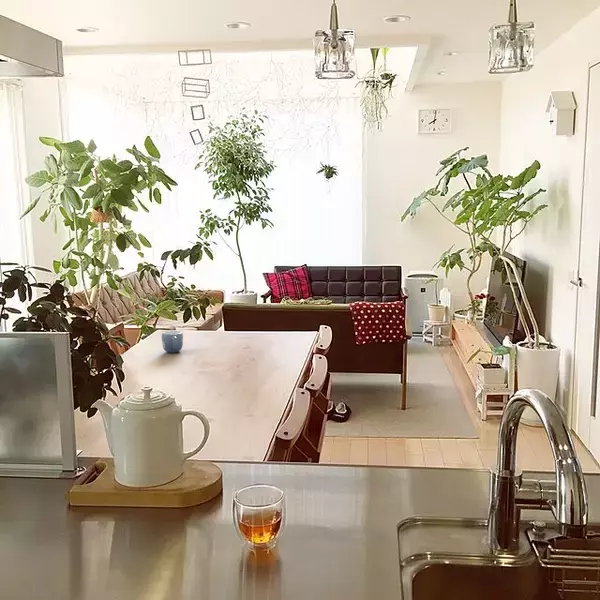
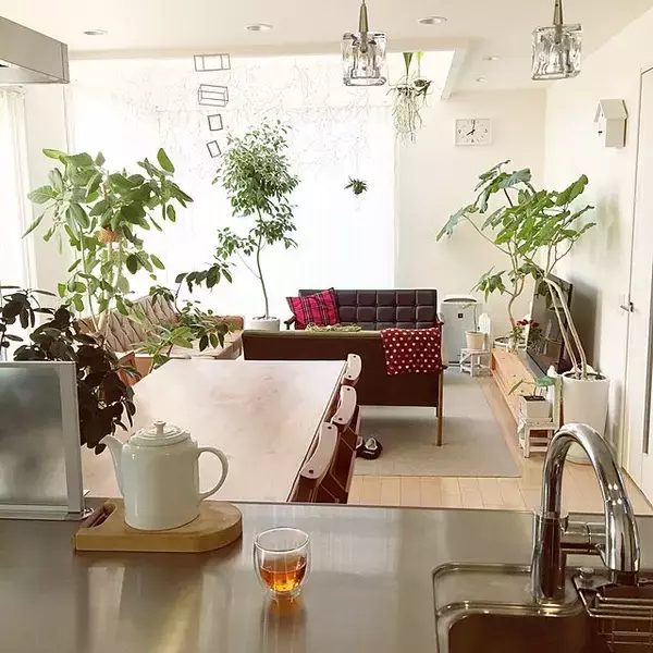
- mug [161,330,184,353]
